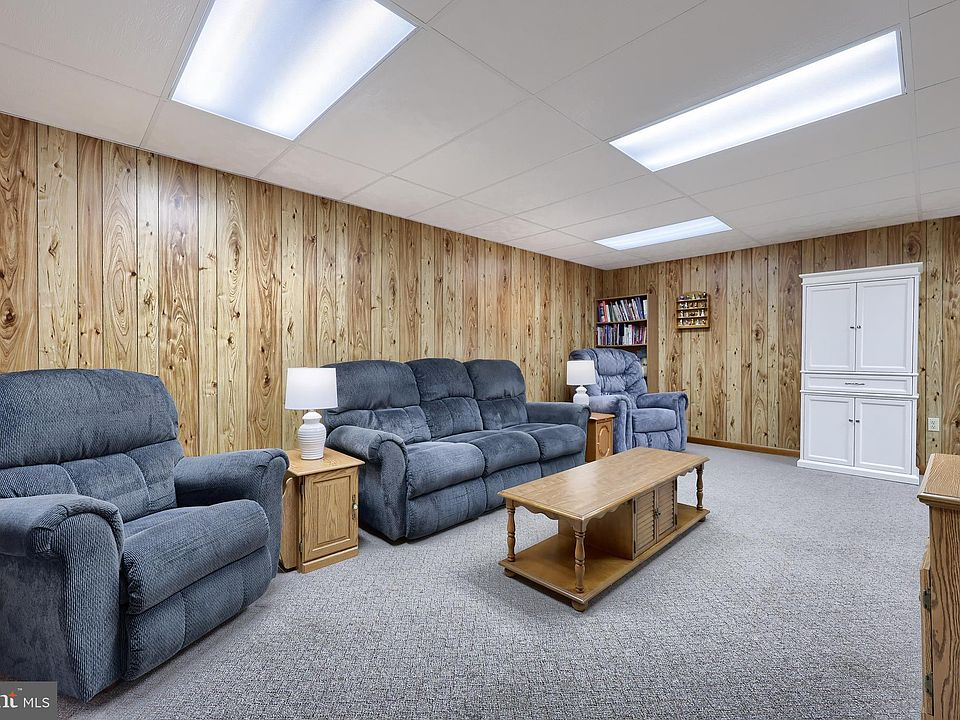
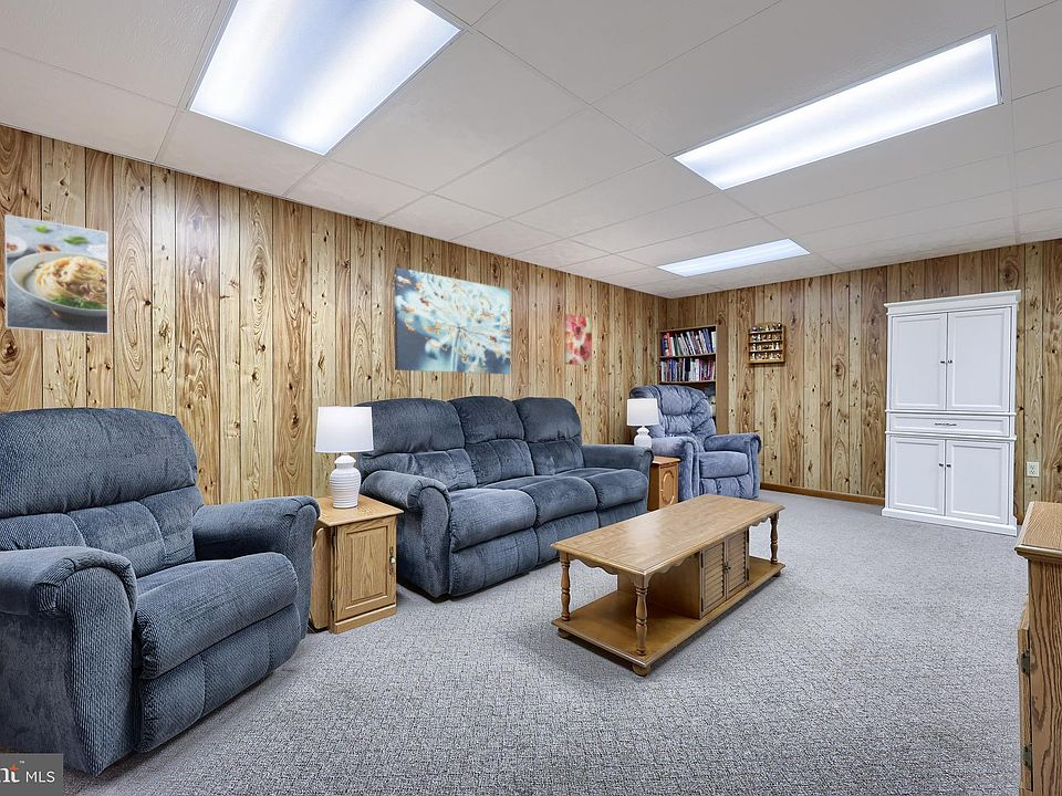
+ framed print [3,213,110,336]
+ wall art [394,266,511,375]
+ wall art [563,313,593,367]
